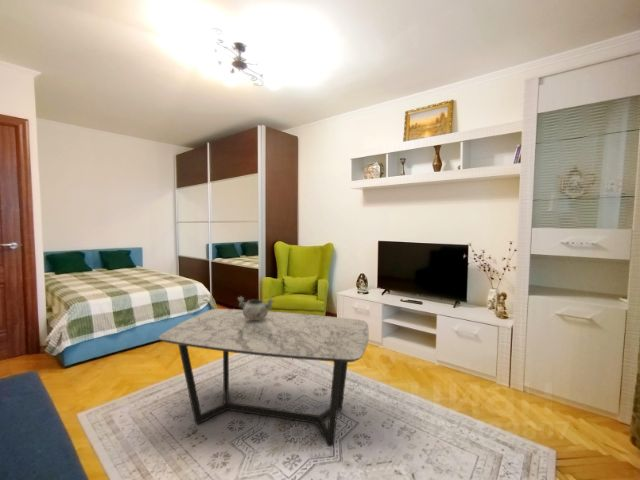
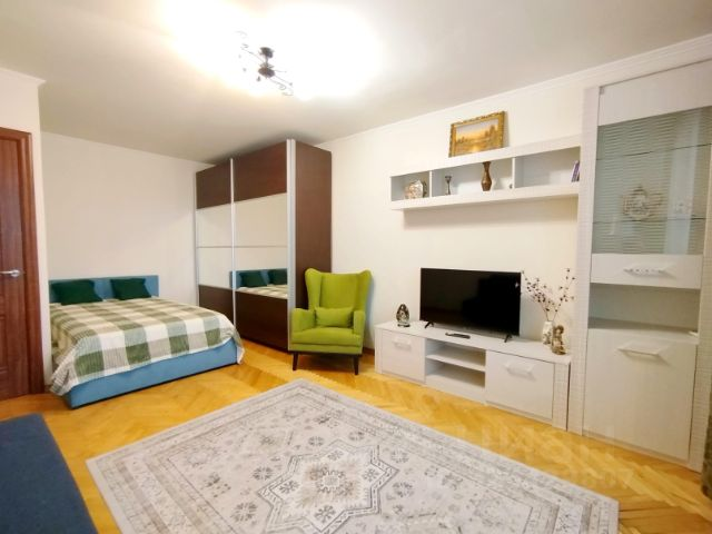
- decorative bowl [236,296,275,320]
- coffee table [158,308,370,447]
